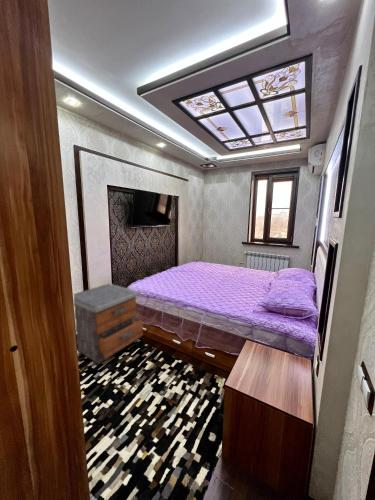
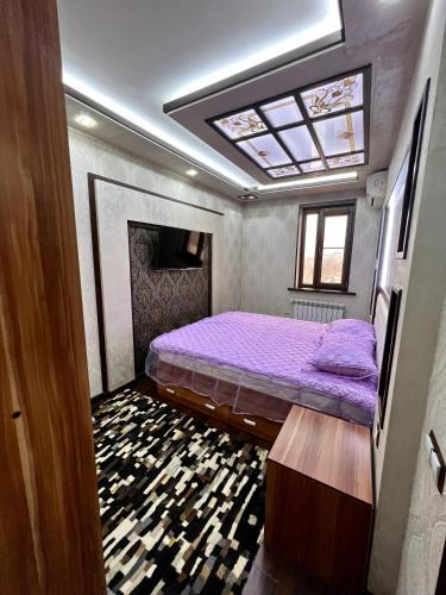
- nightstand [73,283,144,365]
